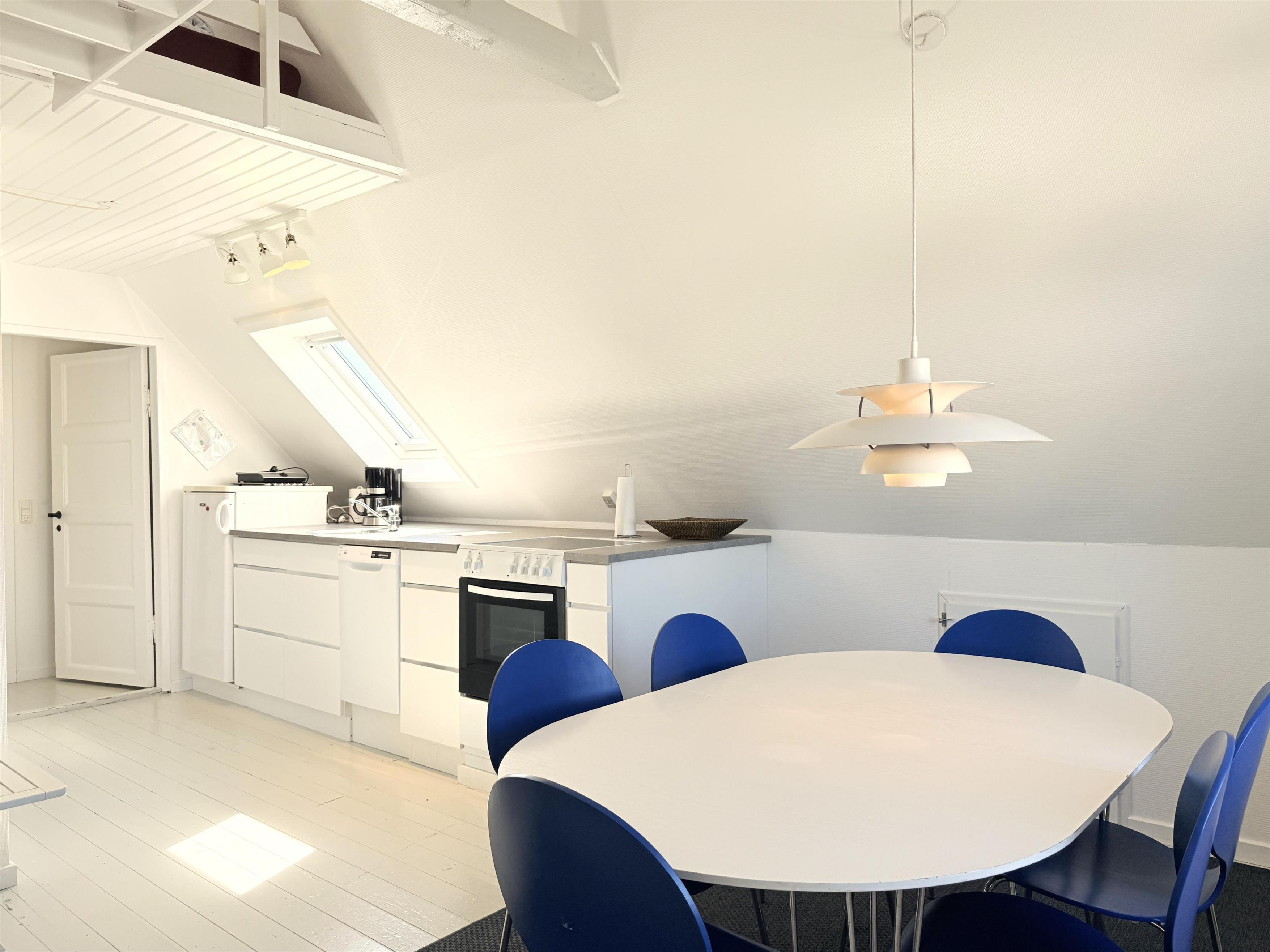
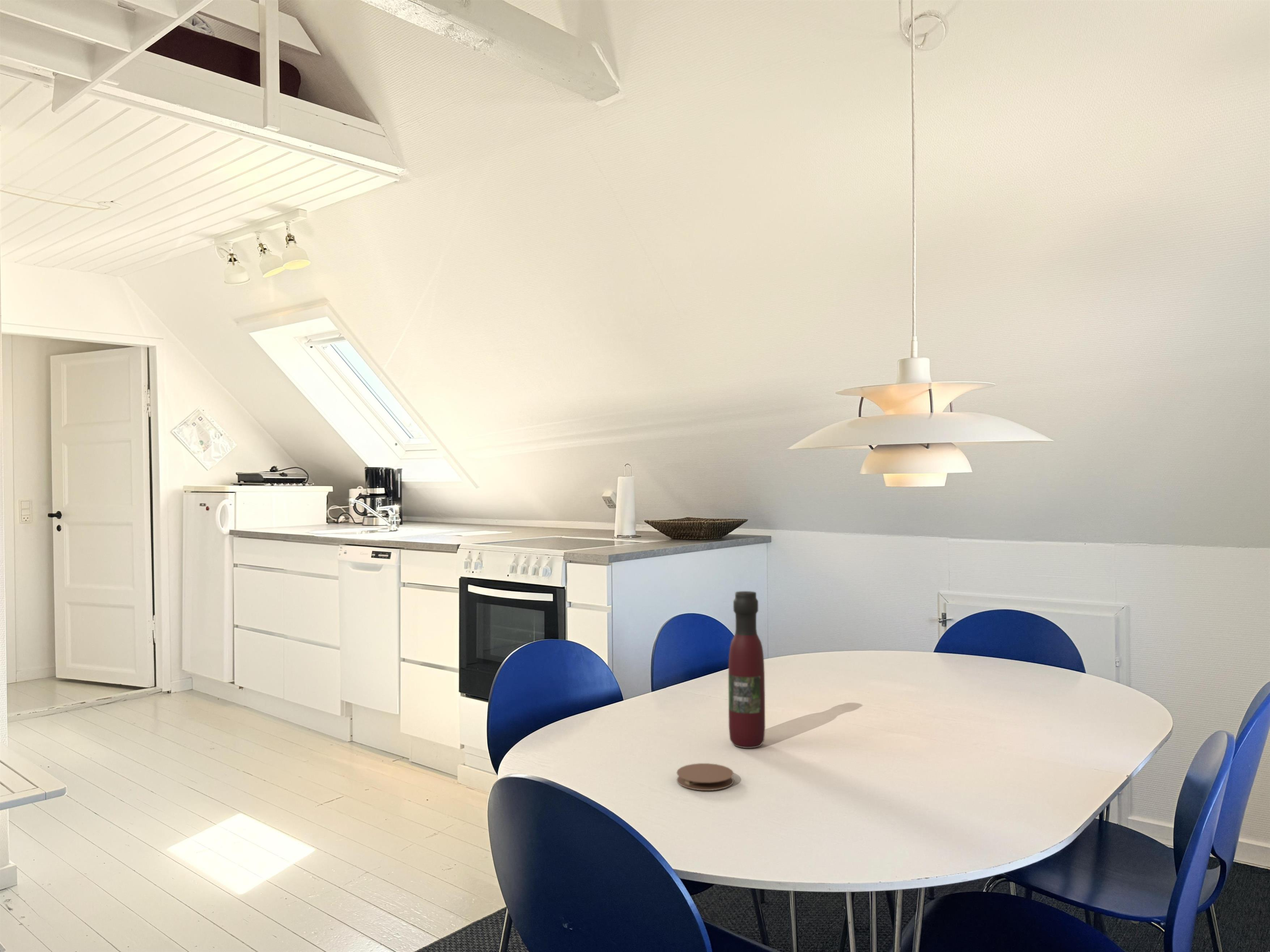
+ wine bottle [728,591,765,748]
+ coaster [676,763,734,791]
